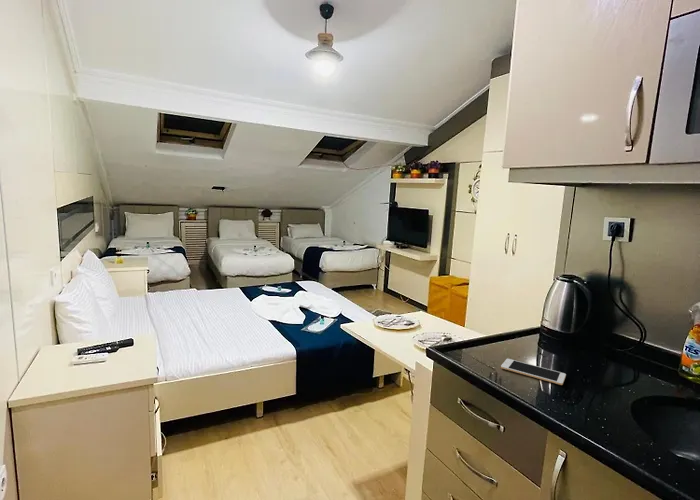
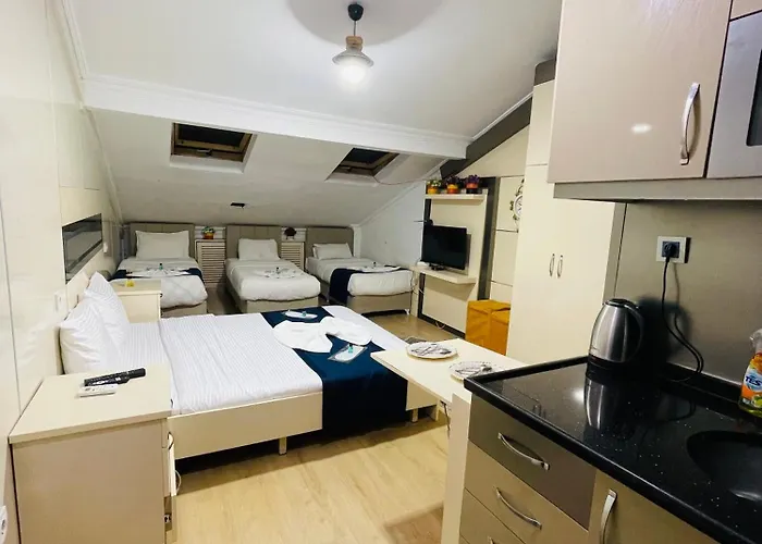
- cell phone [500,358,567,386]
